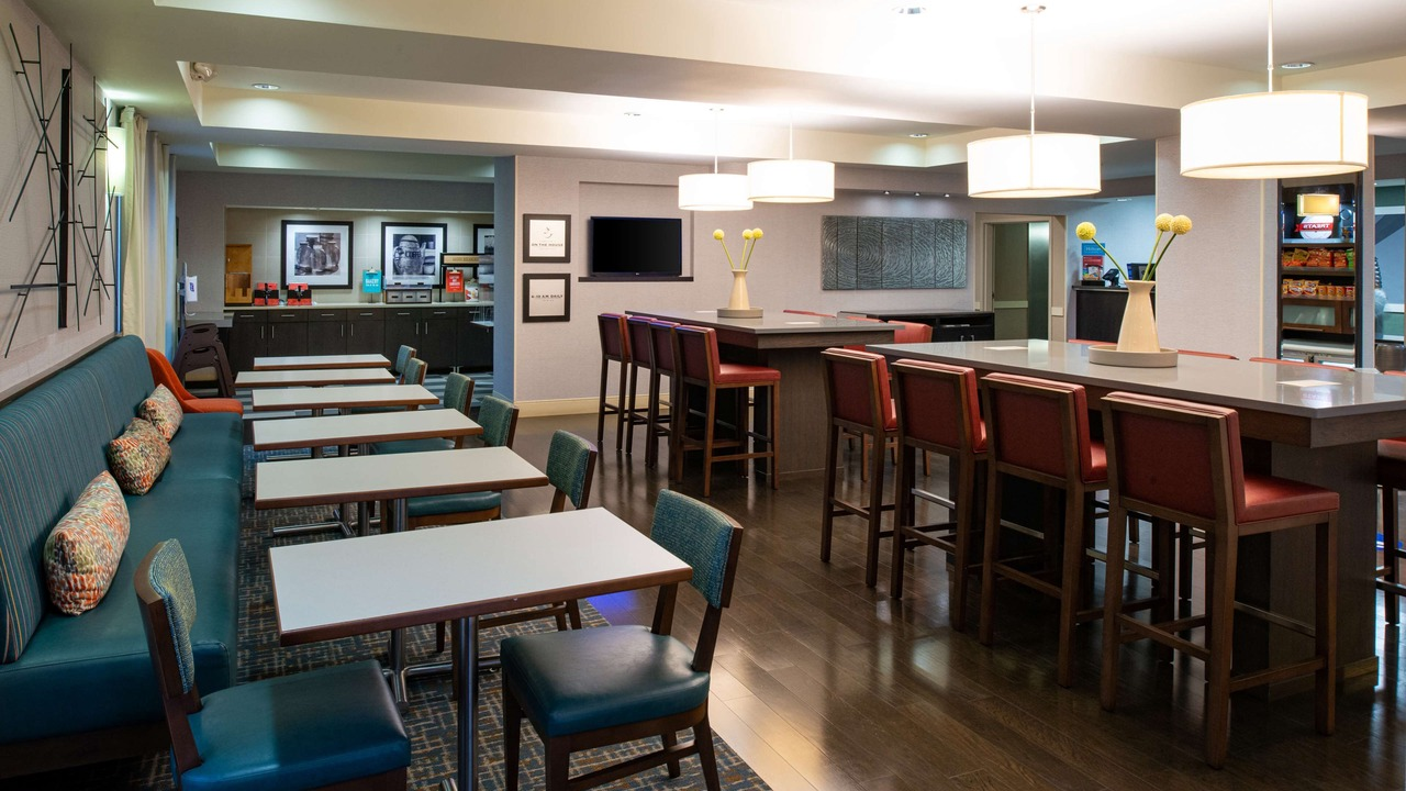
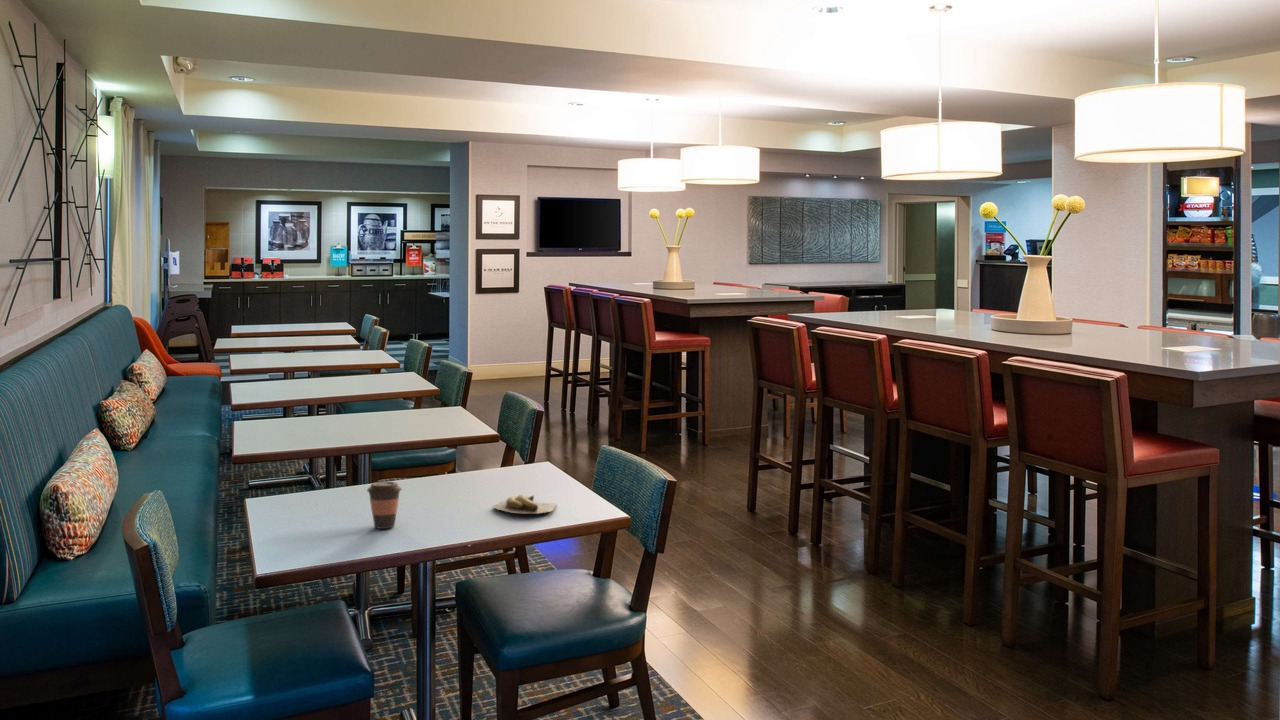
+ banana [493,493,557,515]
+ coffee cup [366,481,403,530]
